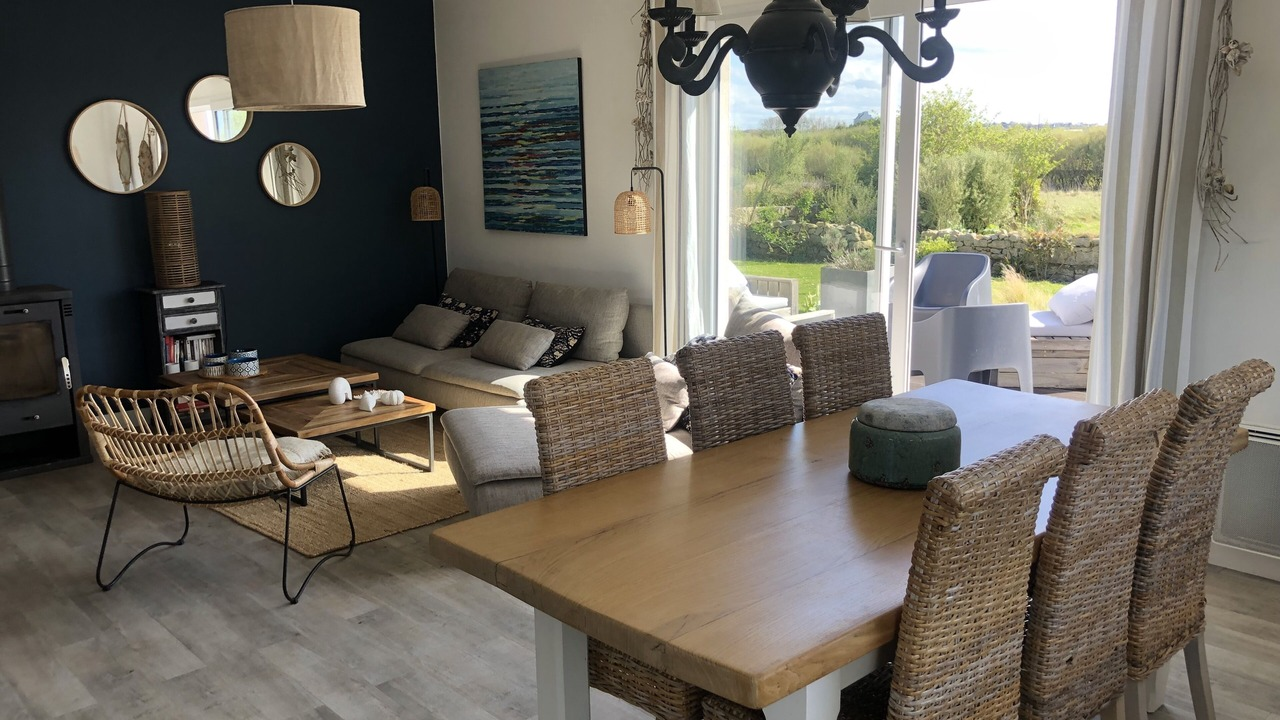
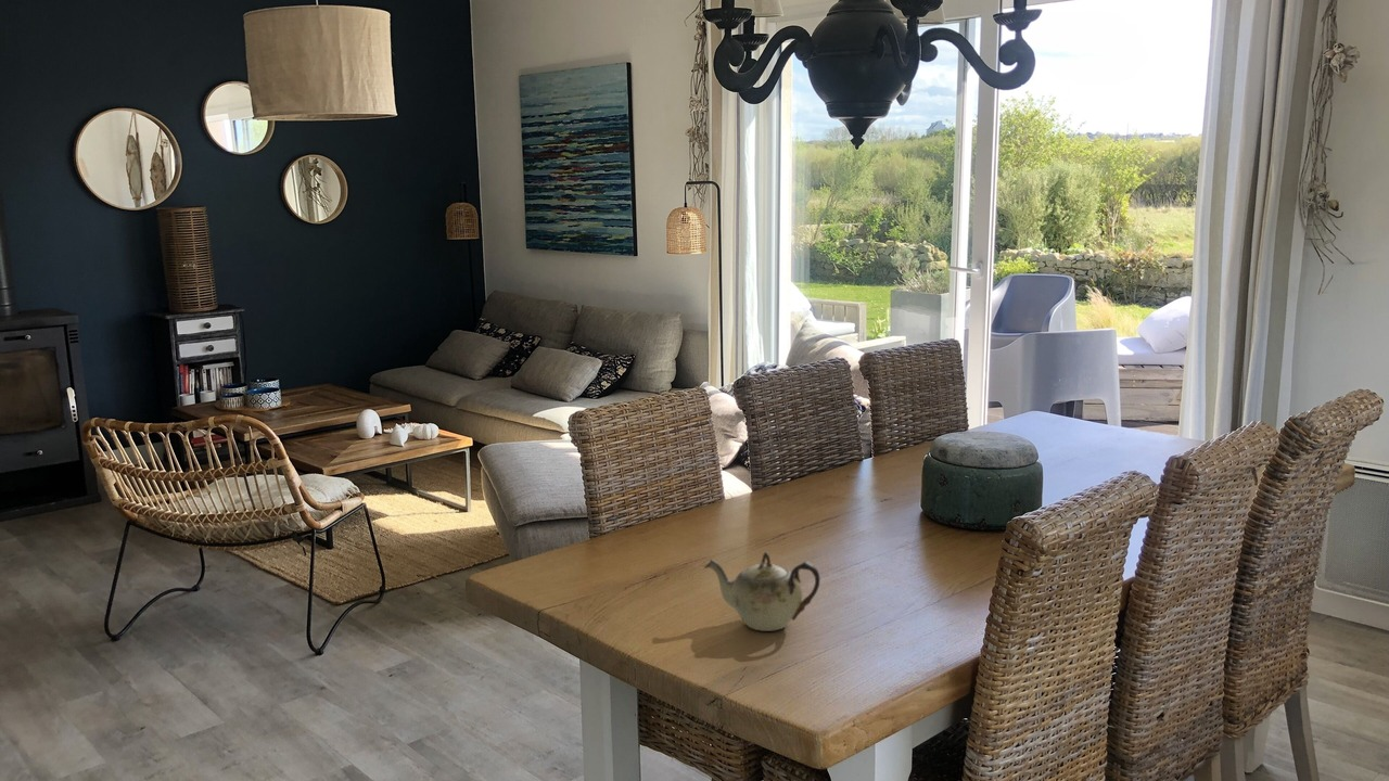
+ teapot [703,551,821,632]
